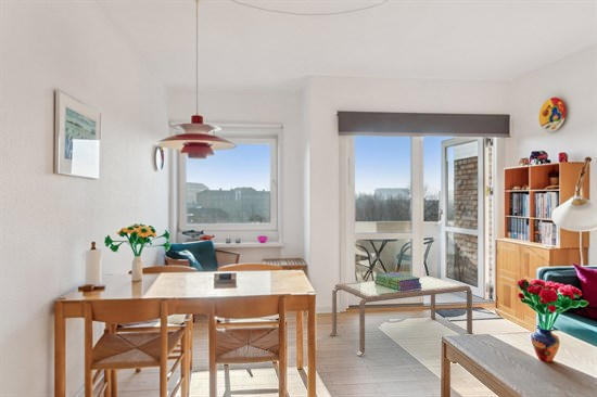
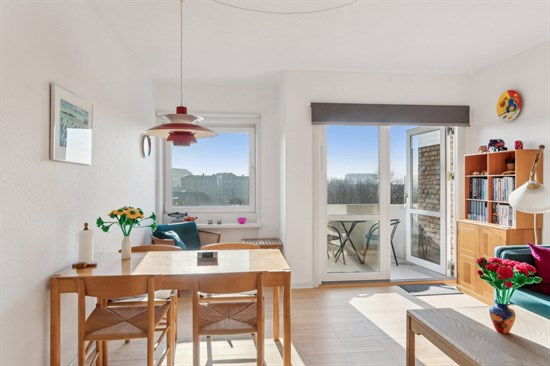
- stack of books [373,271,422,291]
- coffee table [329,274,474,357]
